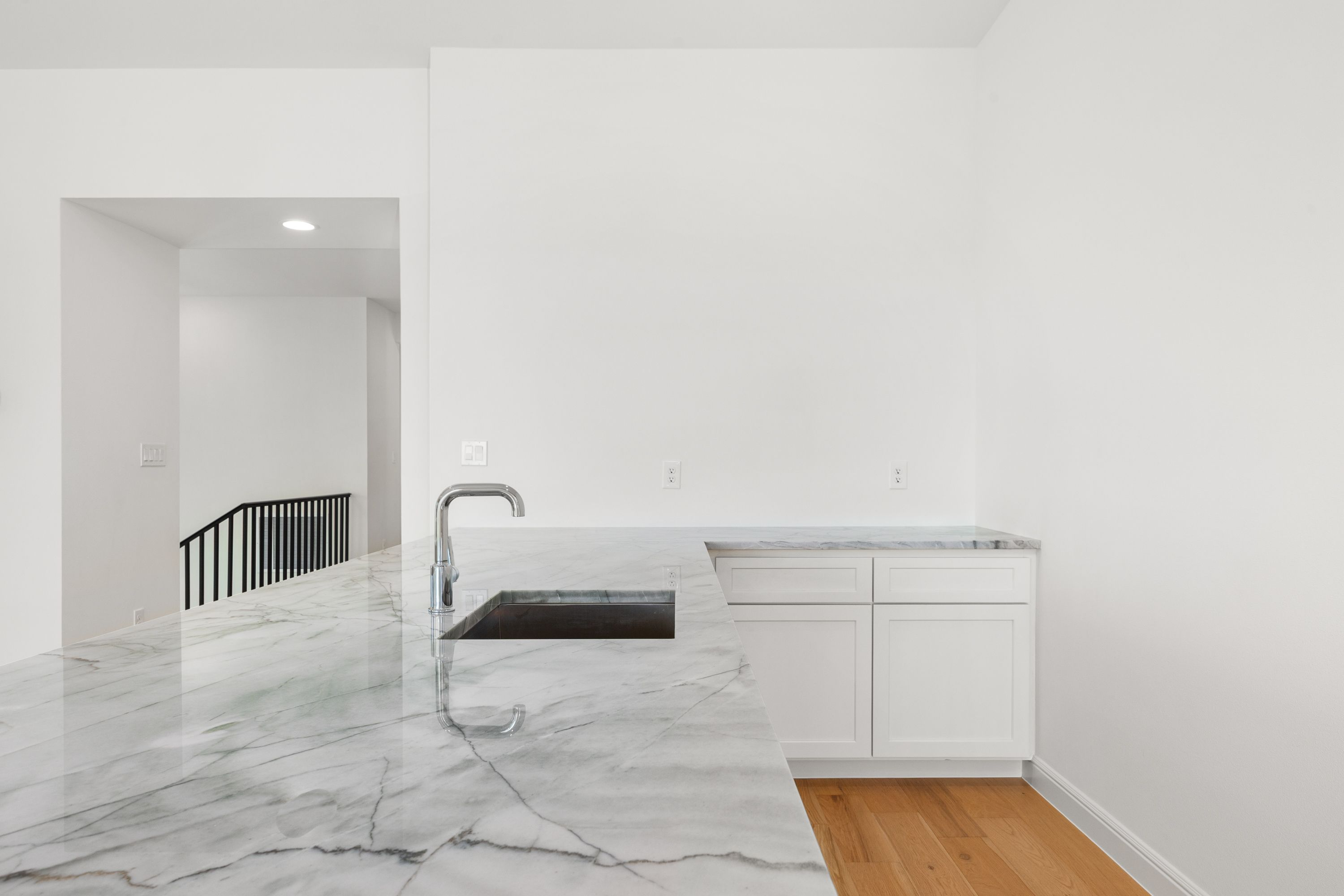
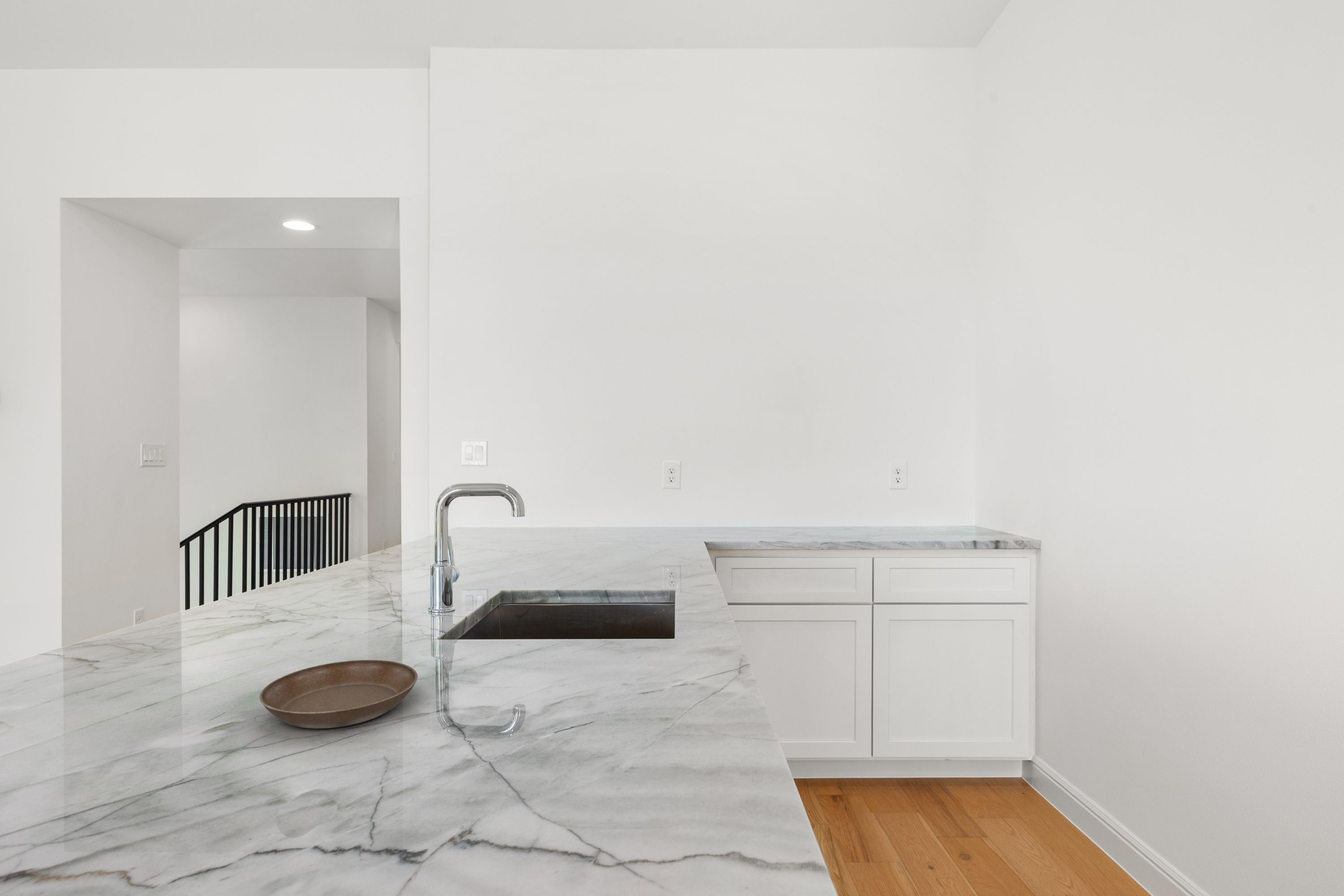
+ saucer [259,659,418,729]
